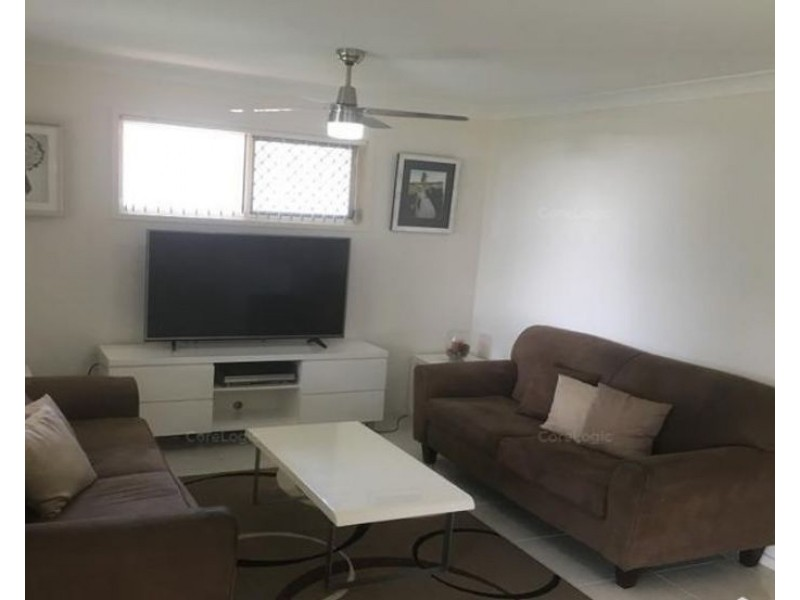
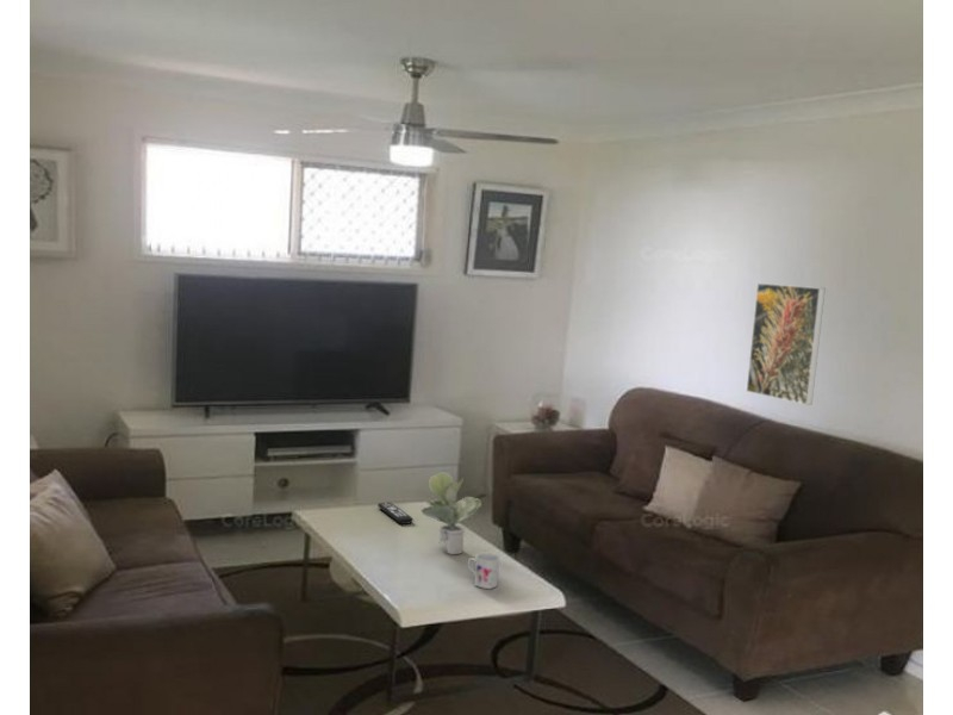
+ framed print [746,282,826,406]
+ mug [467,552,502,590]
+ remote control [376,502,415,526]
+ potted plant [421,471,482,555]
